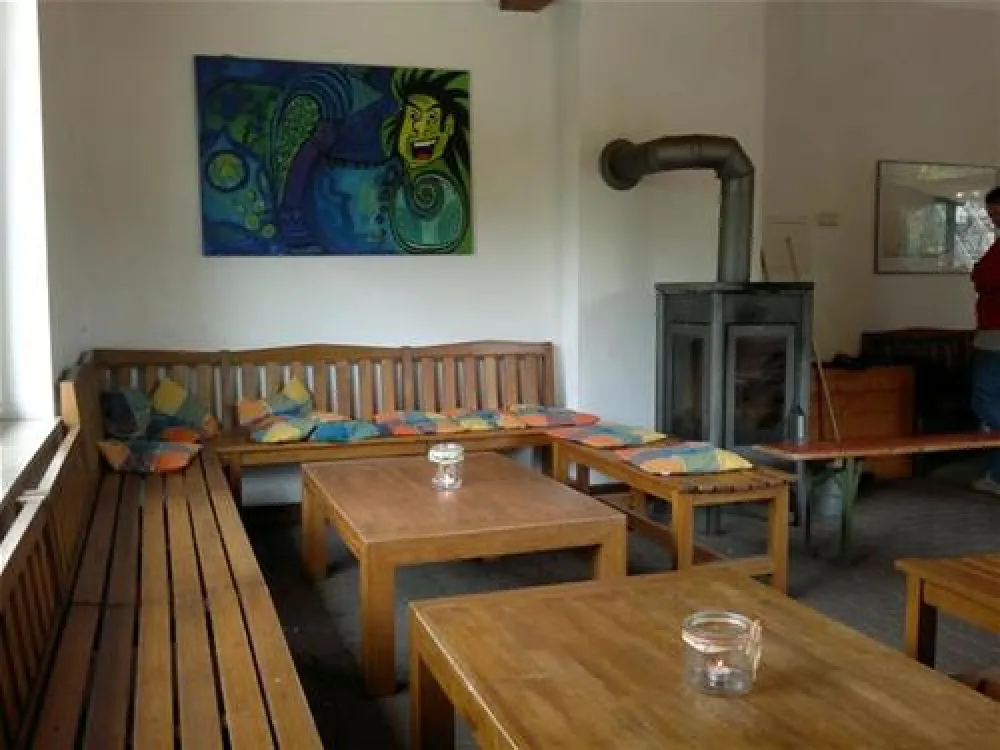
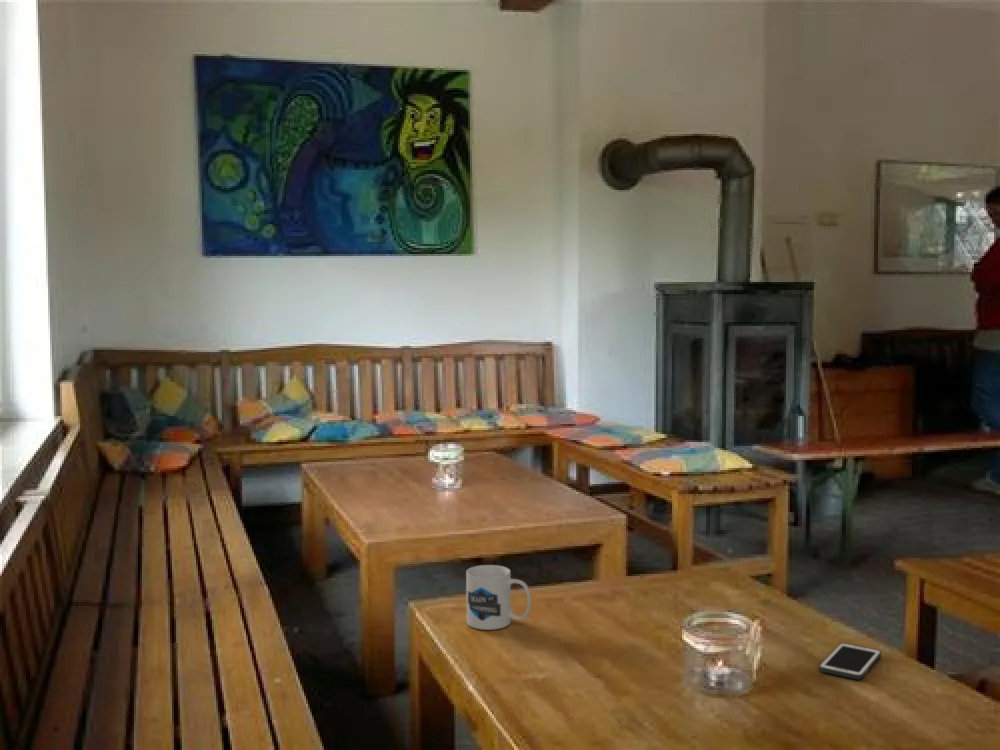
+ cell phone [818,642,882,680]
+ mug [465,564,532,631]
